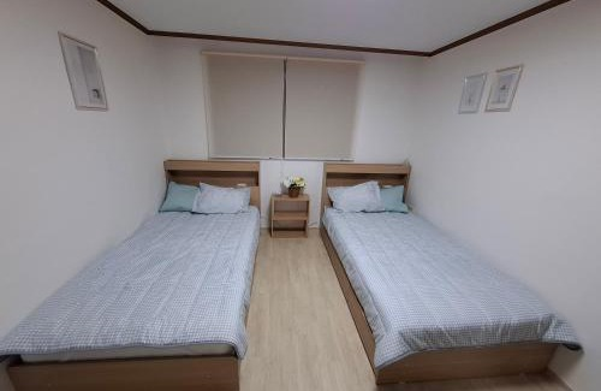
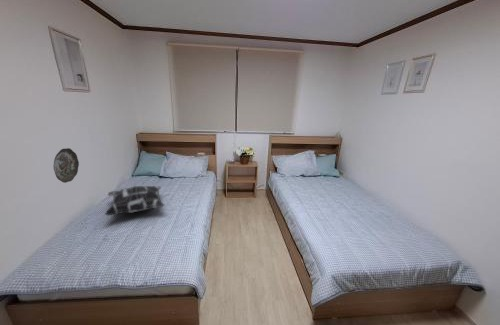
+ decorative pillow [104,185,165,216]
+ decorative plate [53,147,80,184]
